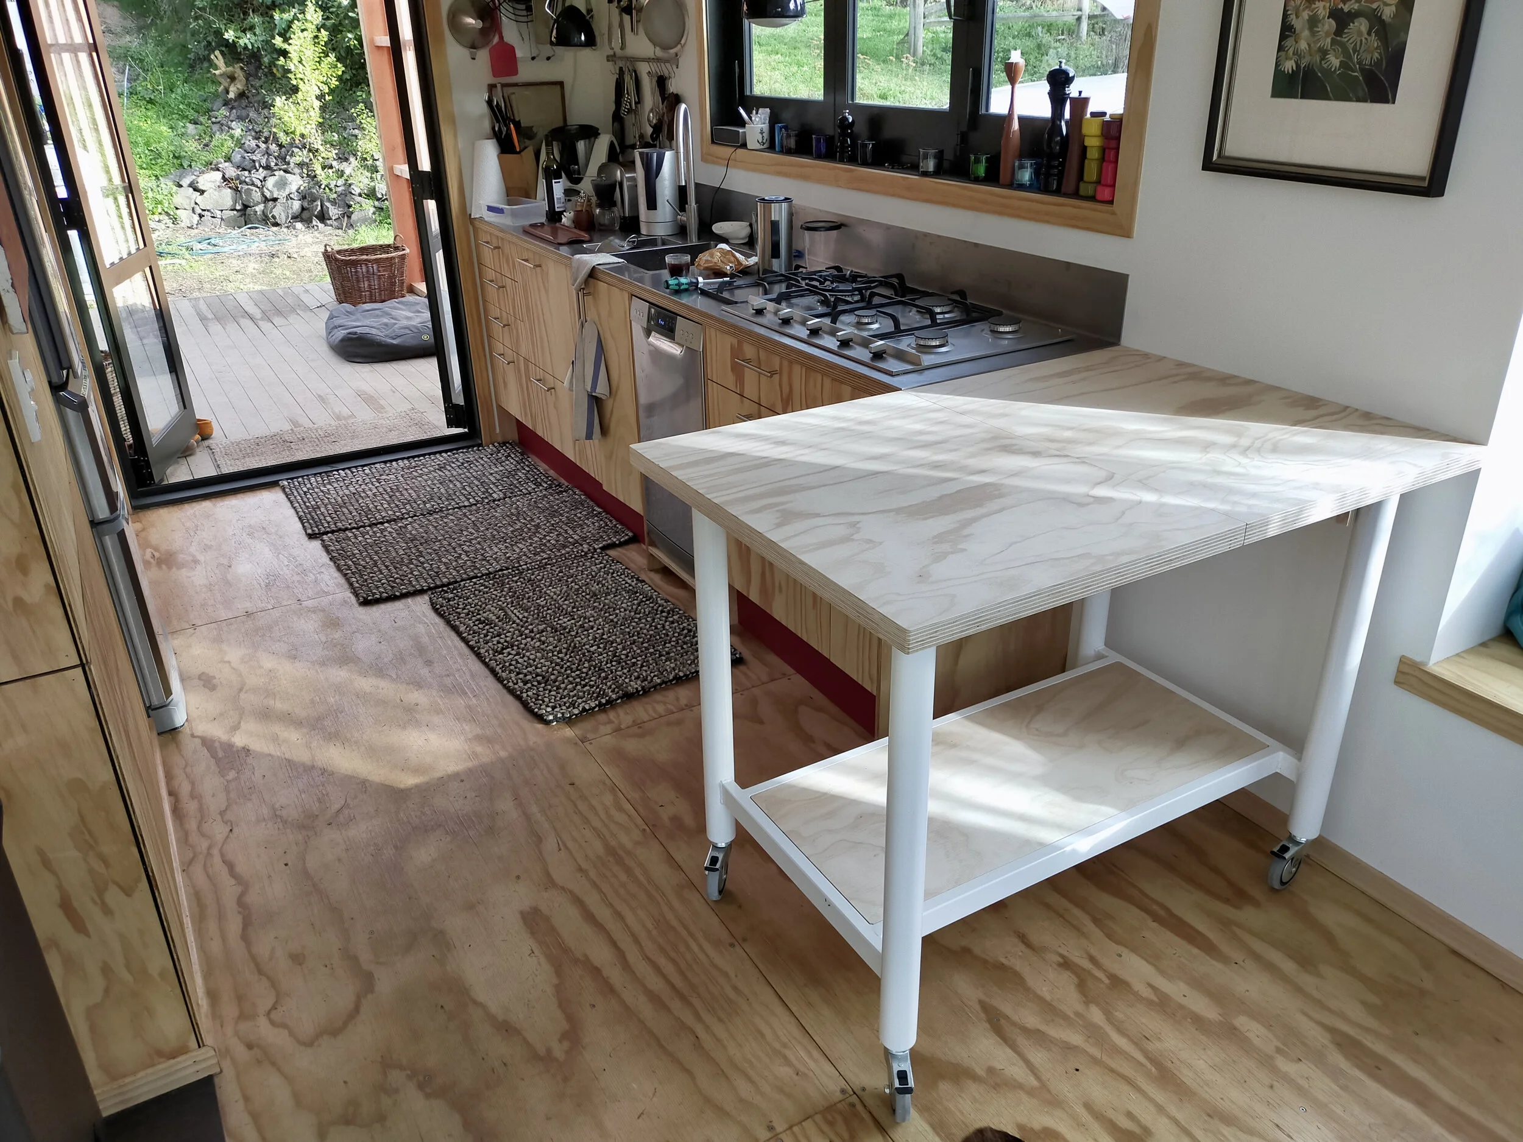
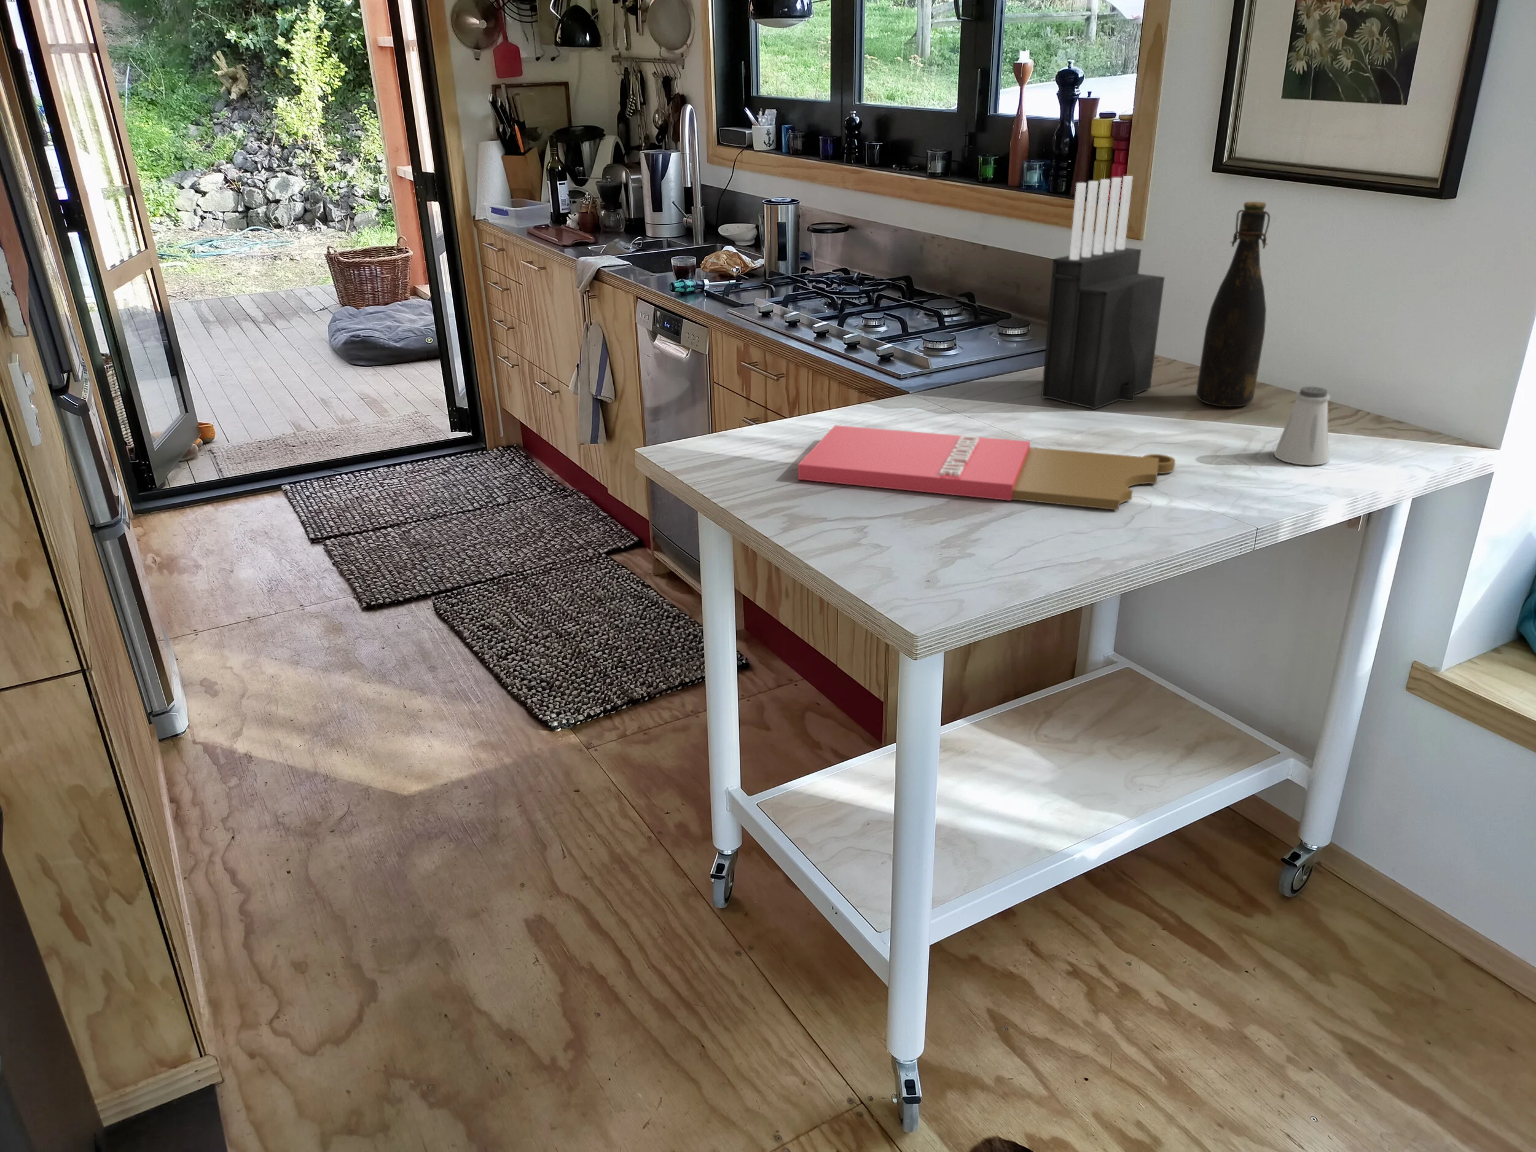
+ bottle [1196,201,1271,408]
+ knife block [1041,175,1166,410]
+ saltshaker [1274,386,1330,466]
+ cutting board [797,425,1176,511]
